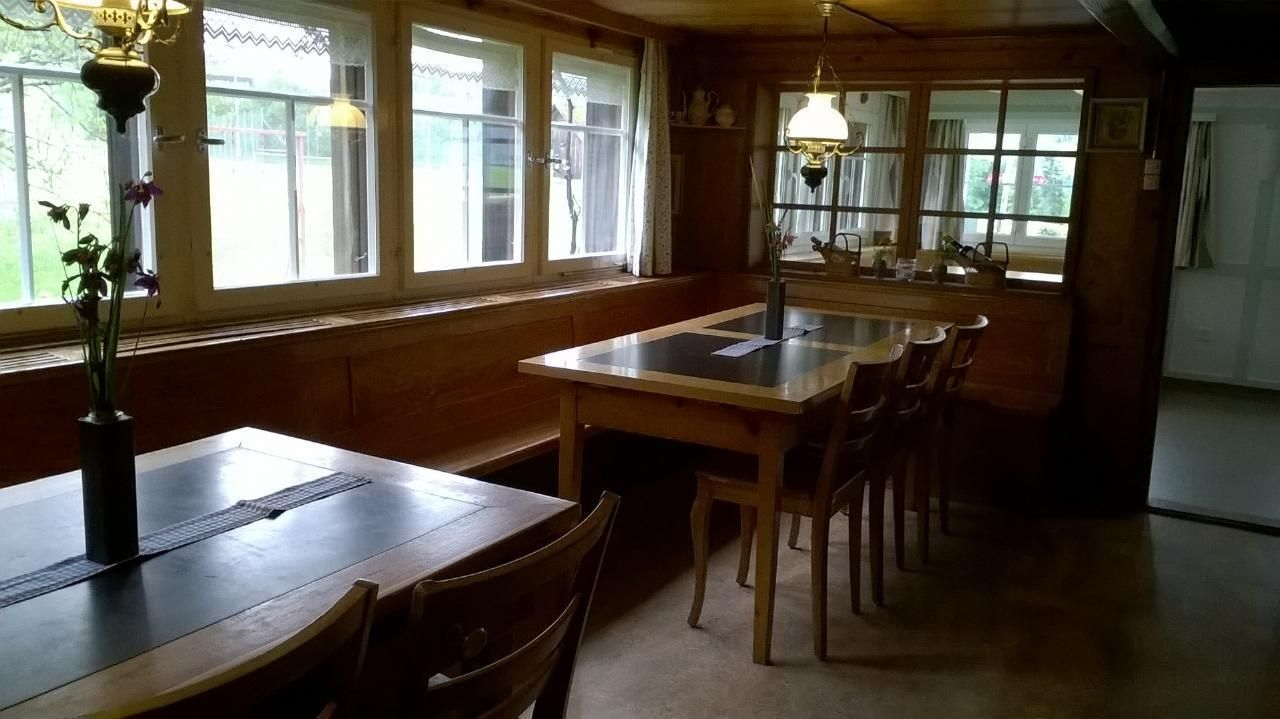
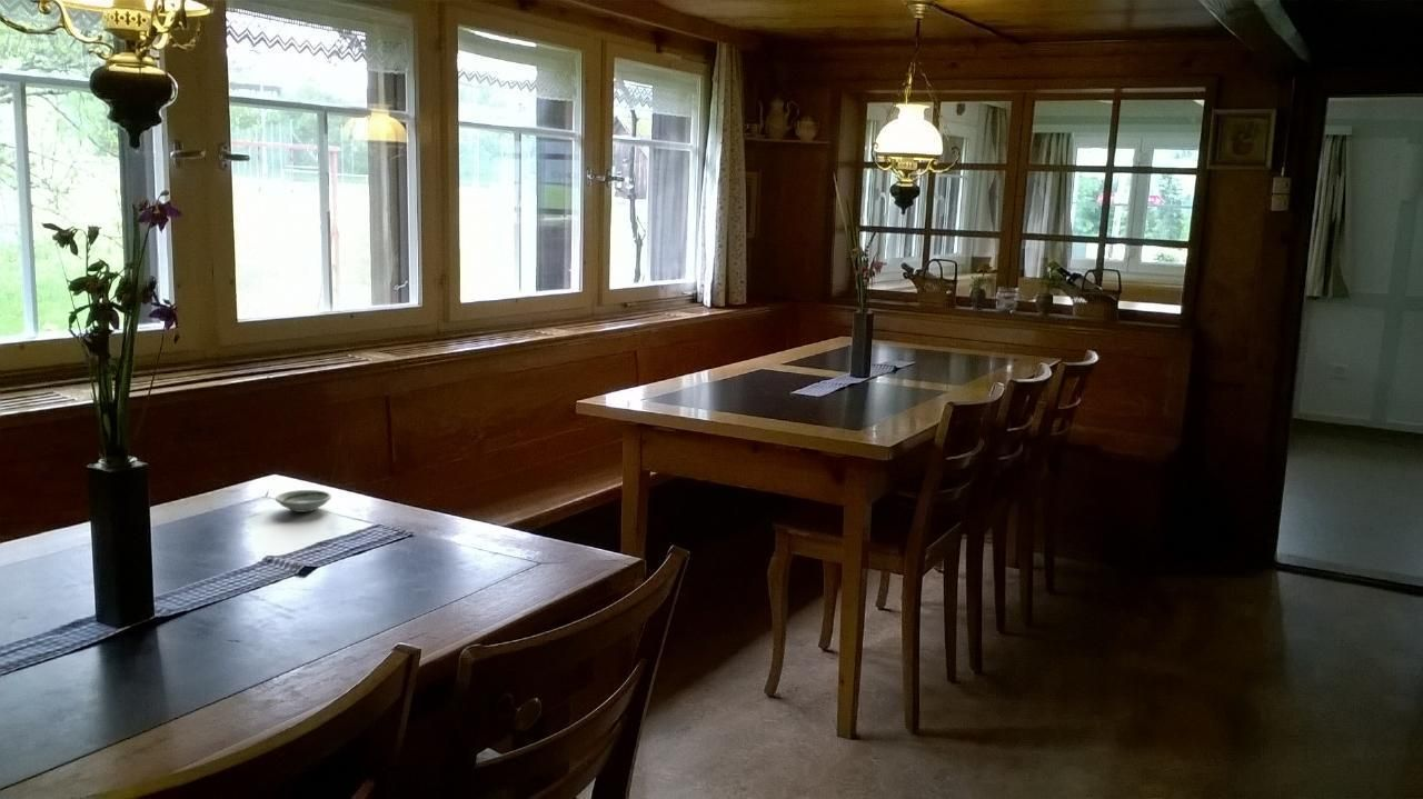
+ saucer [275,489,332,513]
